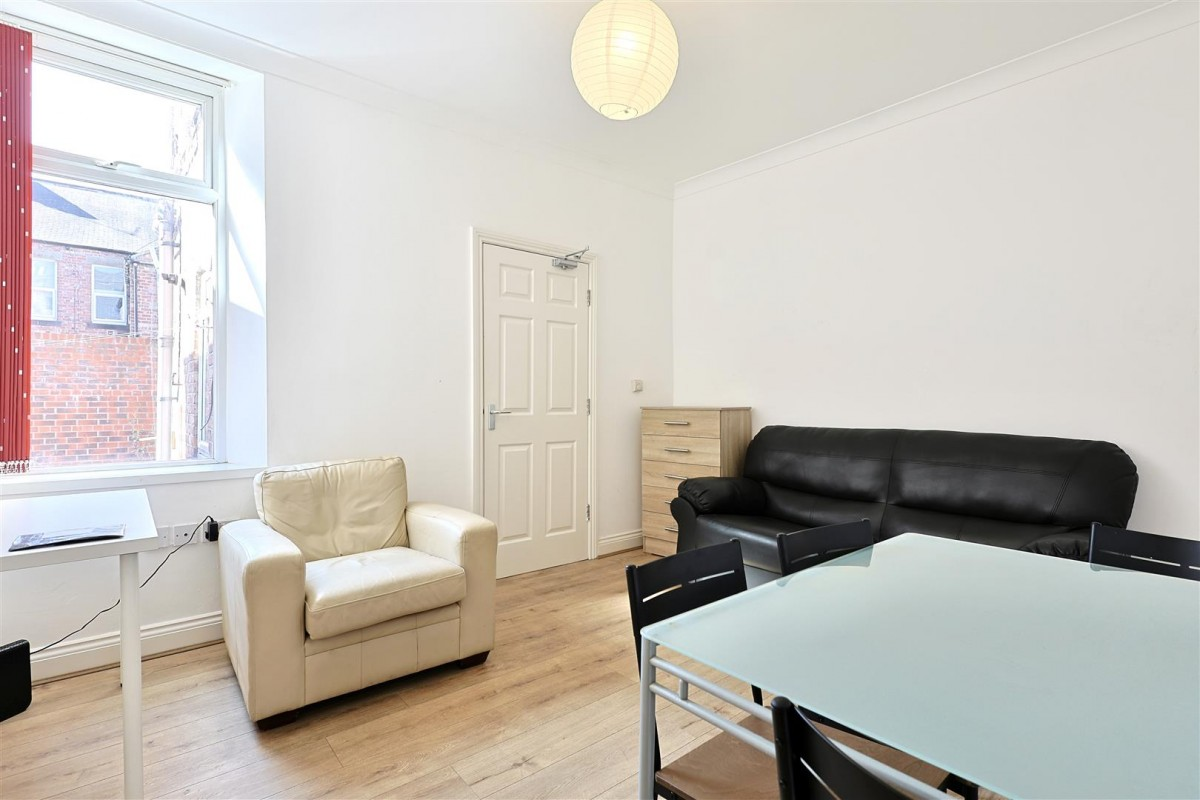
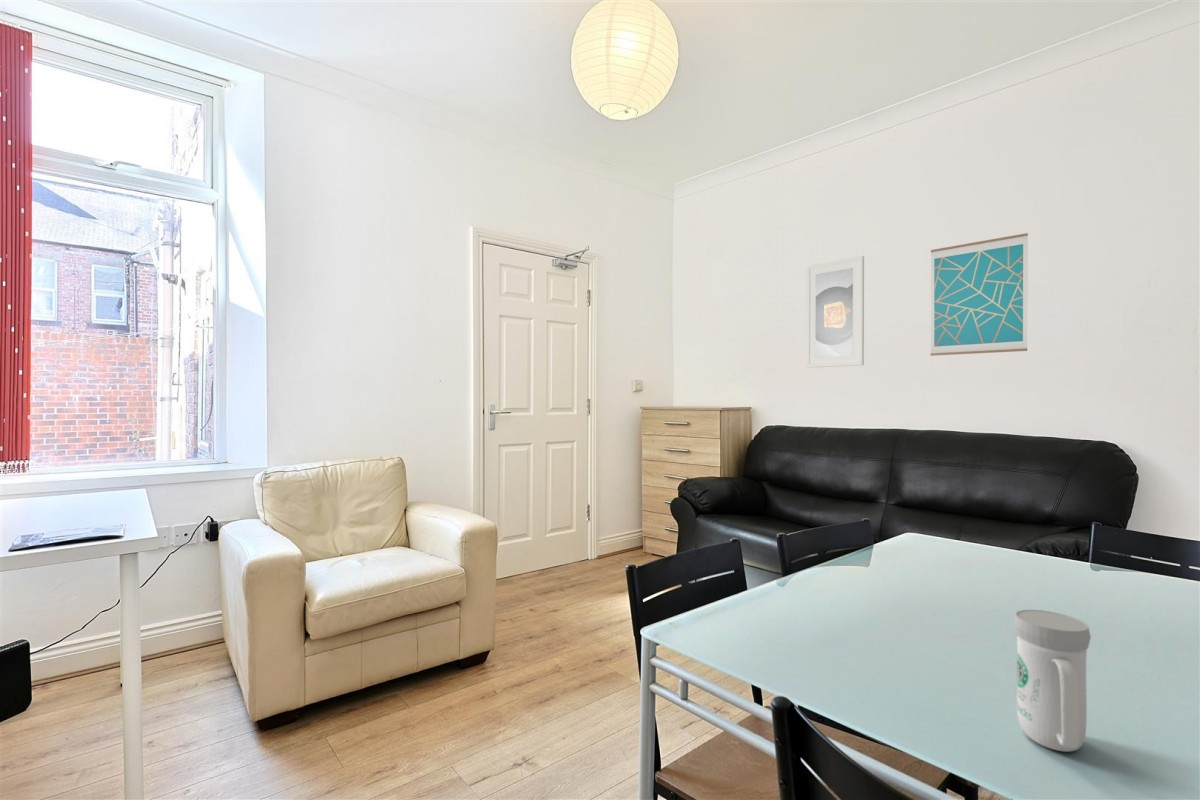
+ wall art [929,232,1029,357]
+ mug [1013,609,1092,753]
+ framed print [805,255,865,369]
